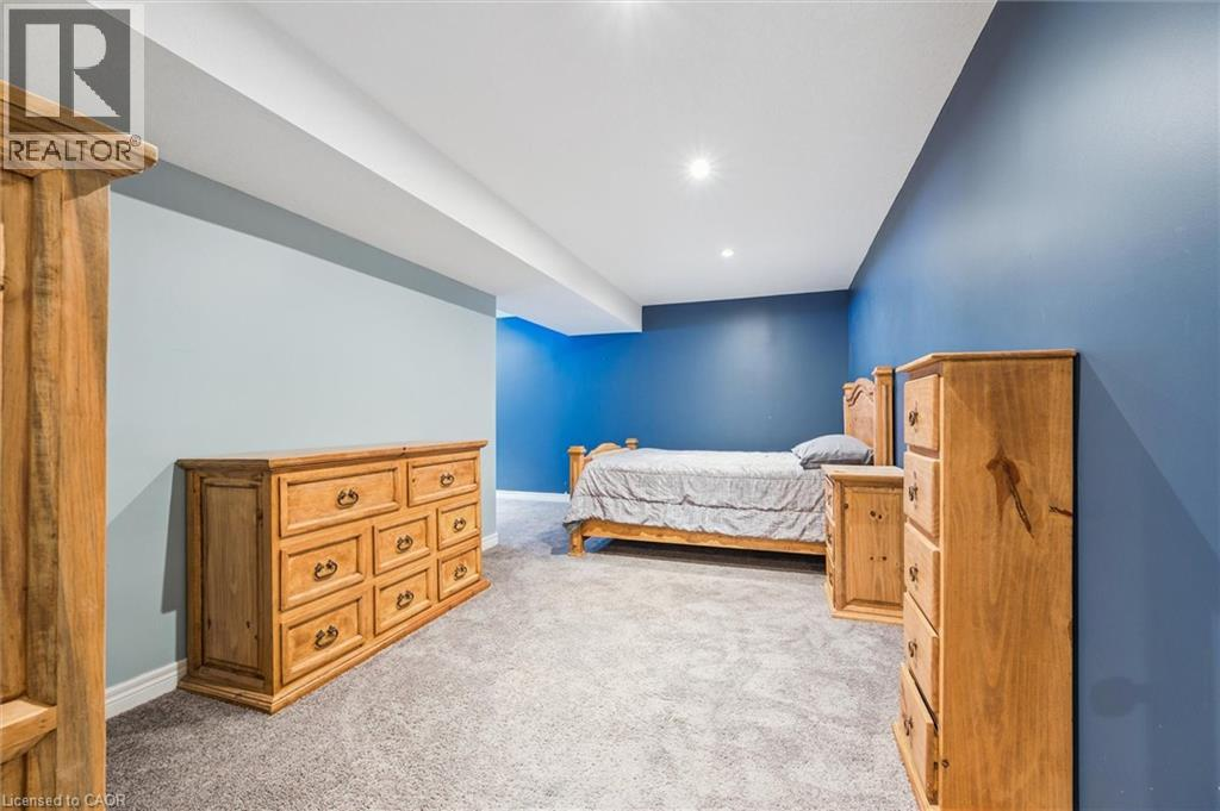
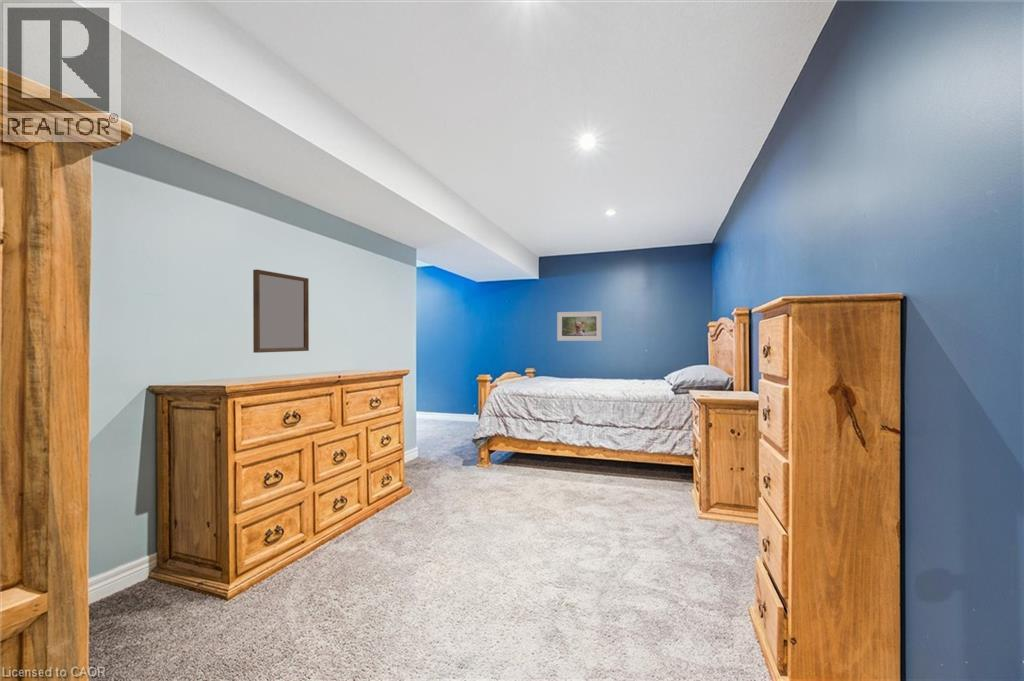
+ home mirror [252,268,310,354]
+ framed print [556,310,603,342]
